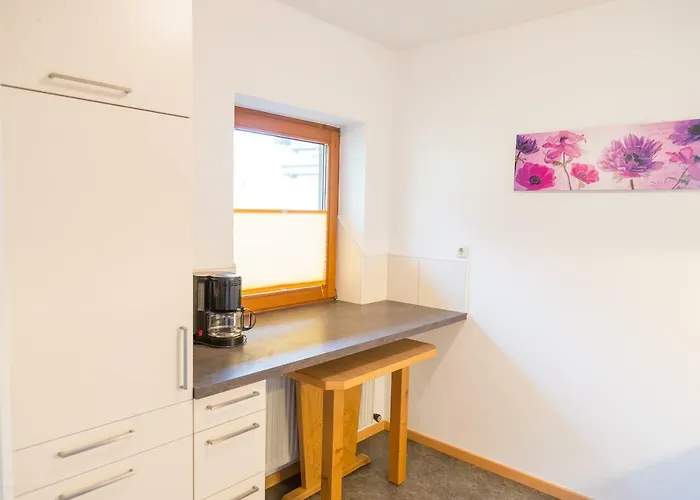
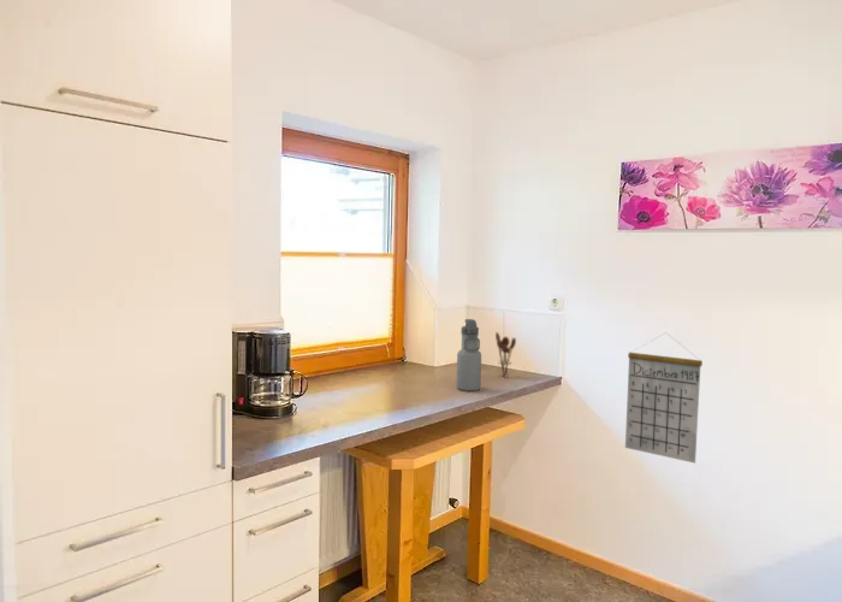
+ water bottle [455,318,482,393]
+ calendar [624,332,704,465]
+ utensil holder [494,331,517,378]
